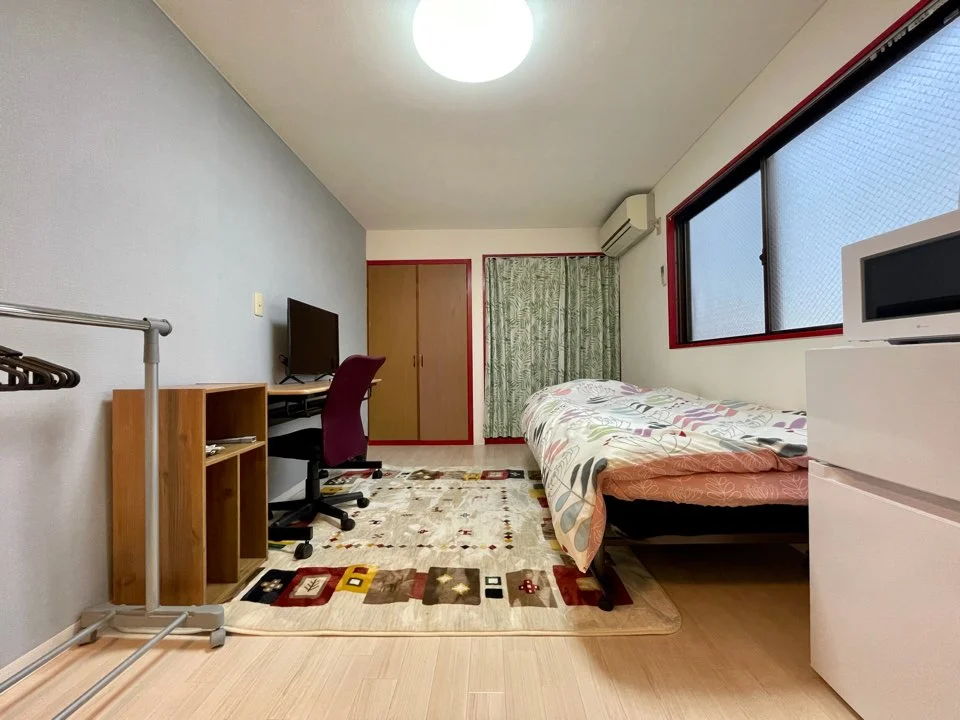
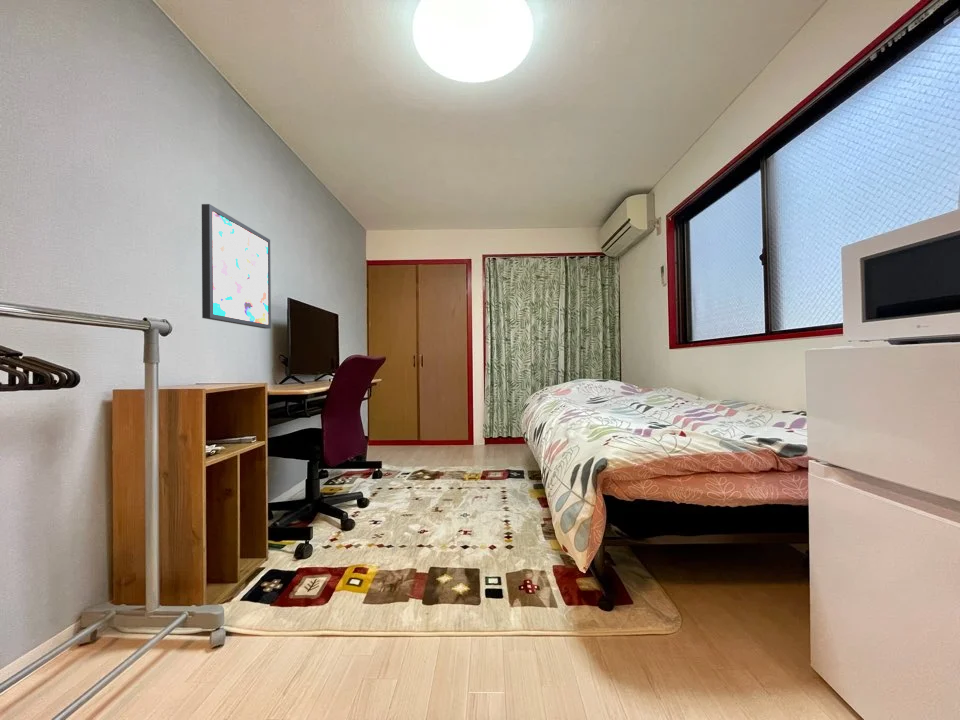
+ wall art [201,203,272,330]
